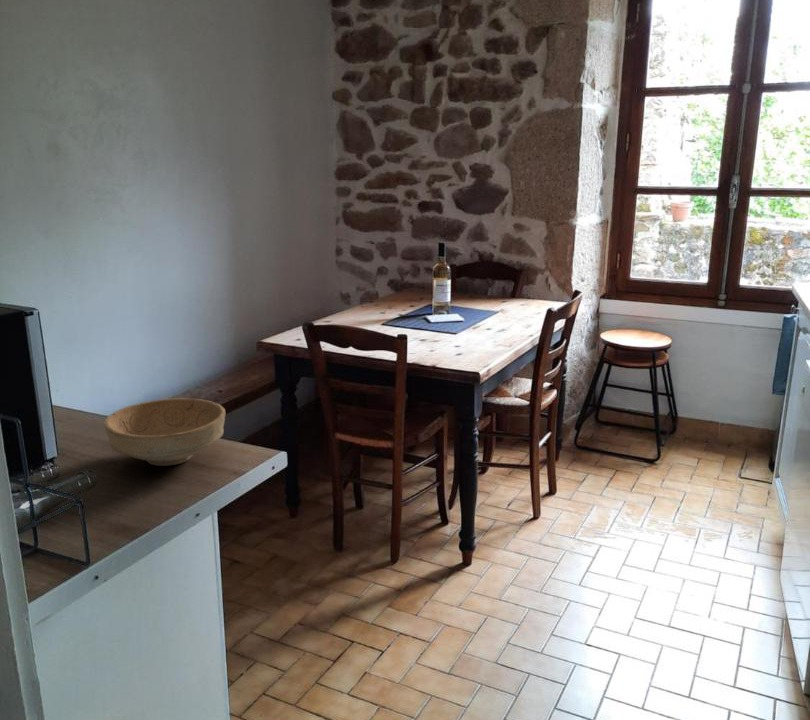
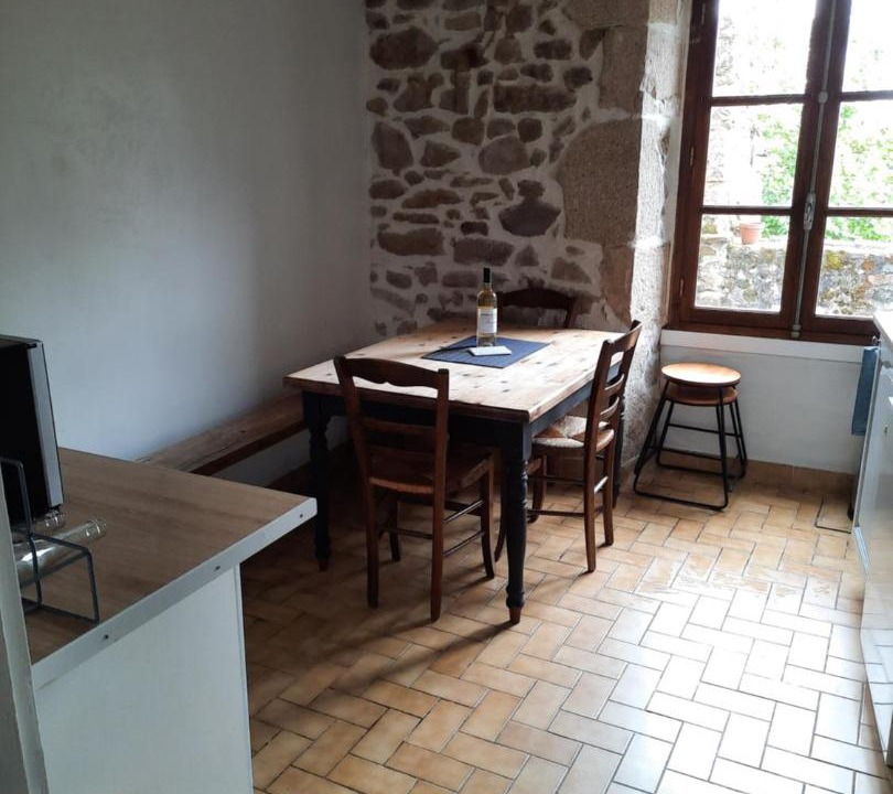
- bowl [103,397,227,467]
